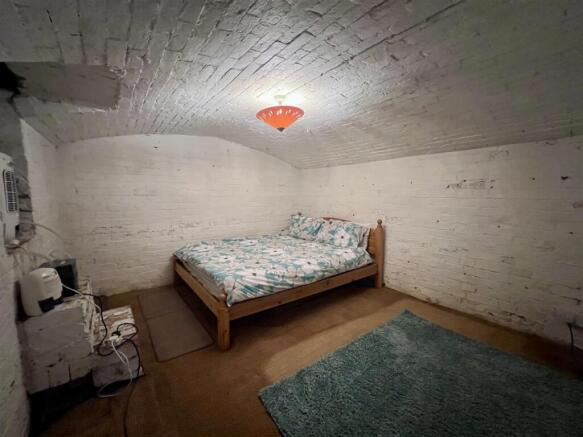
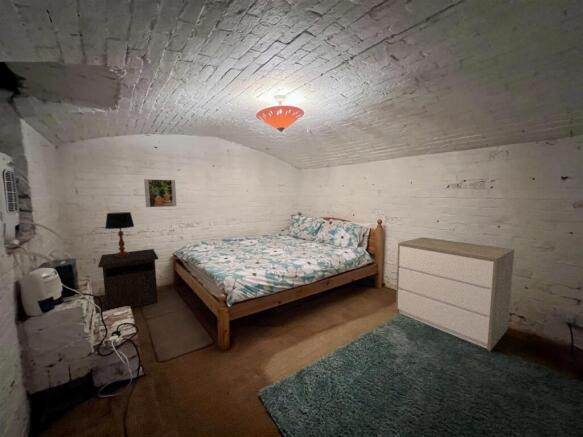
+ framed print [143,178,177,208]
+ table lamp [104,211,135,257]
+ dresser [395,236,515,352]
+ nightstand [97,248,159,311]
